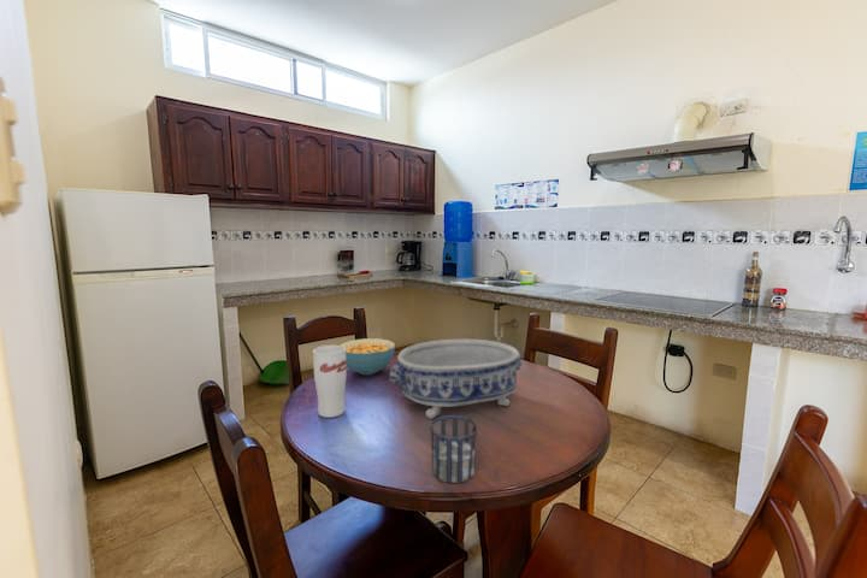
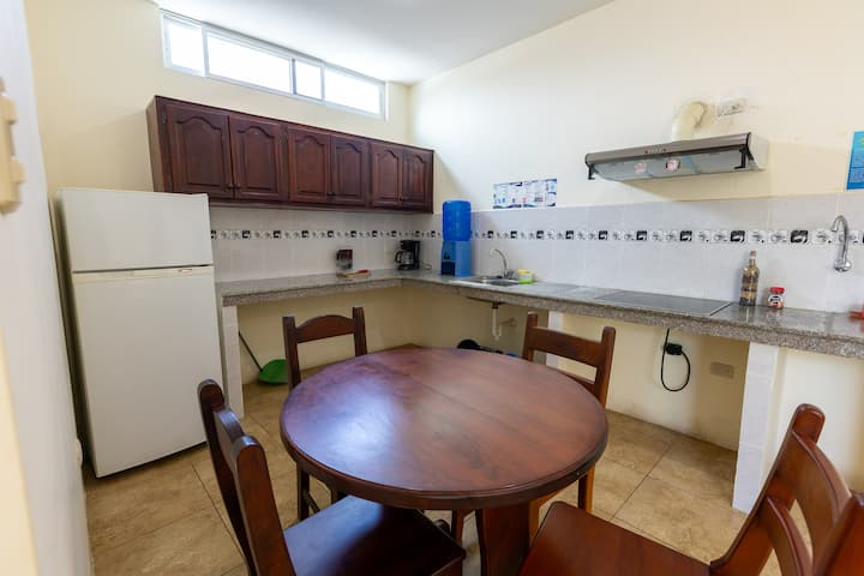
- cup [312,344,348,419]
- cup [429,414,478,484]
- decorative bowl [388,338,524,420]
- cereal bowl [340,337,396,376]
